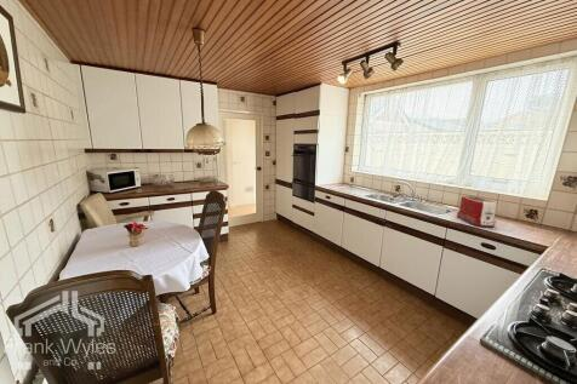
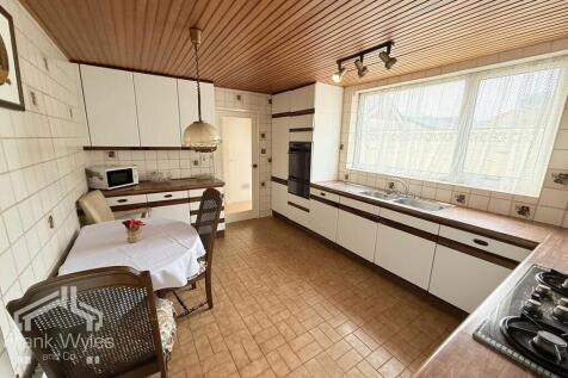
- toaster [456,195,498,228]
